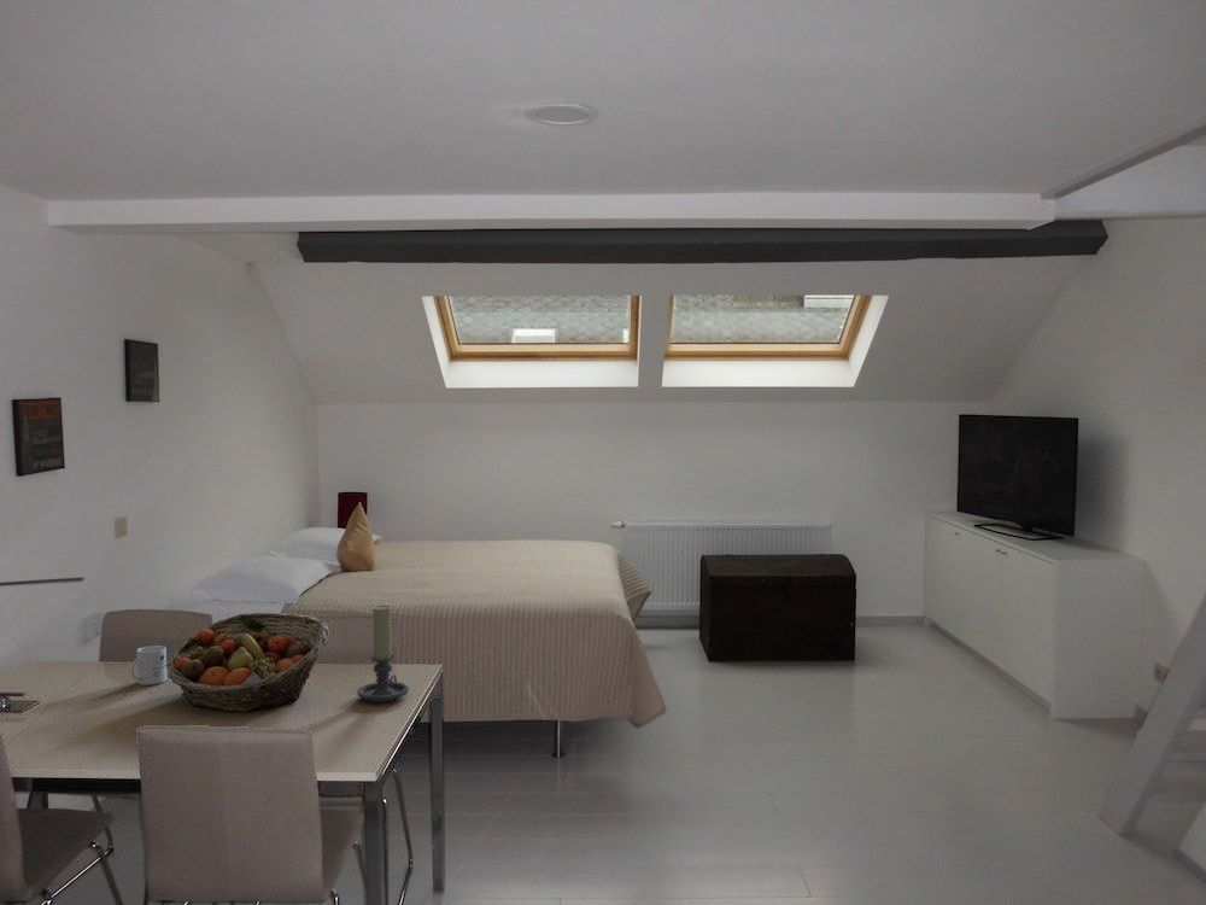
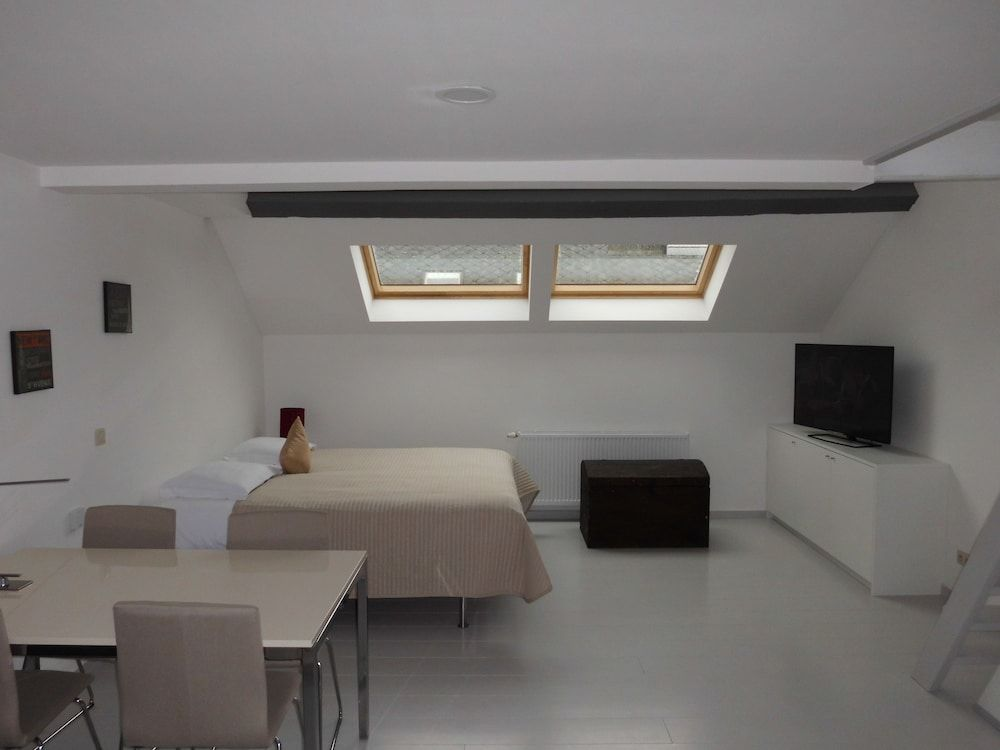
- candle holder [356,603,410,703]
- mug [130,644,168,687]
- fruit basket [165,612,330,713]
